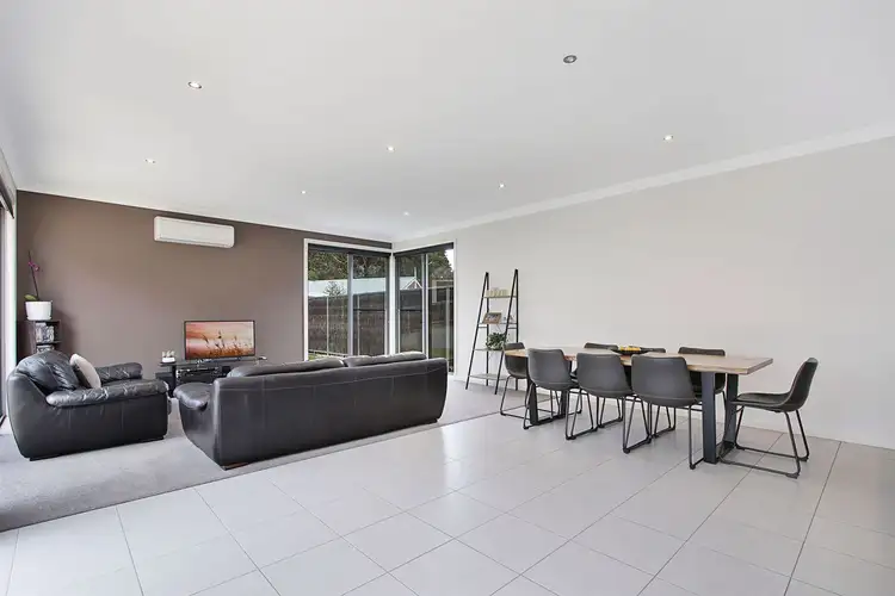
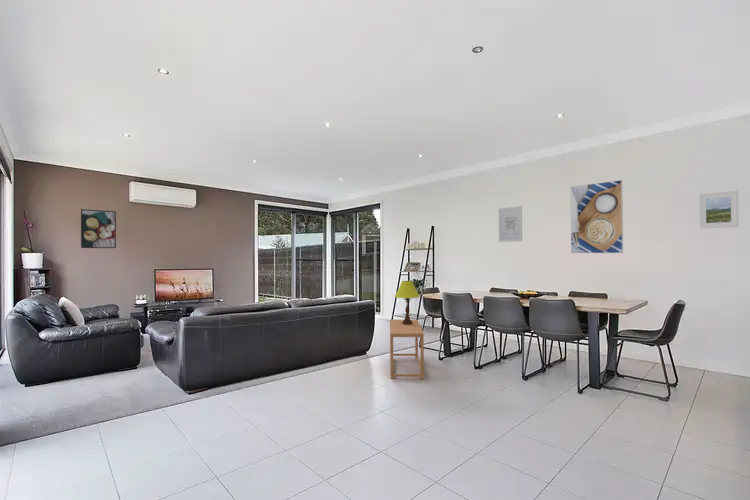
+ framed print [698,190,740,230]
+ wall art [498,205,523,243]
+ table lamp [393,280,421,325]
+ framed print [80,208,117,249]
+ side table [389,319,425,380]
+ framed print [569,179,624,254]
